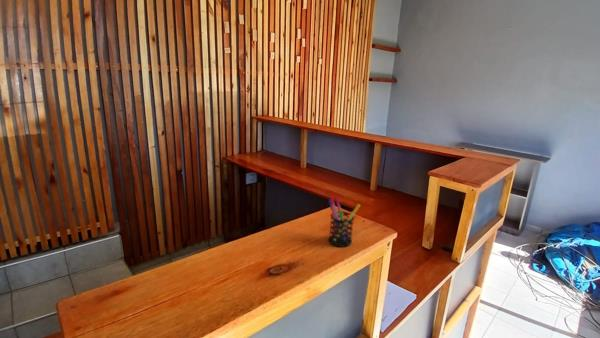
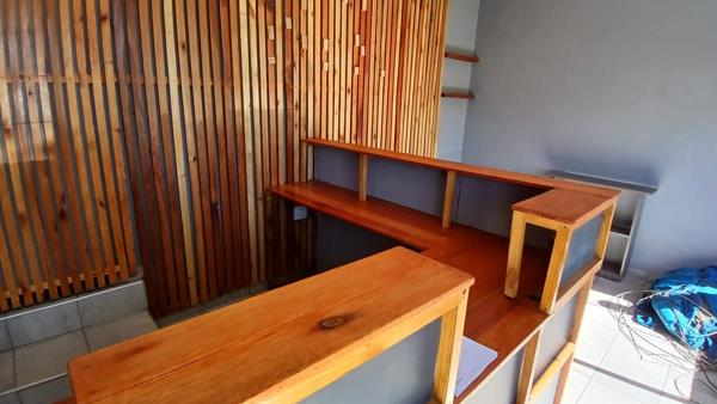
- pen holder [327,194,361,248]
